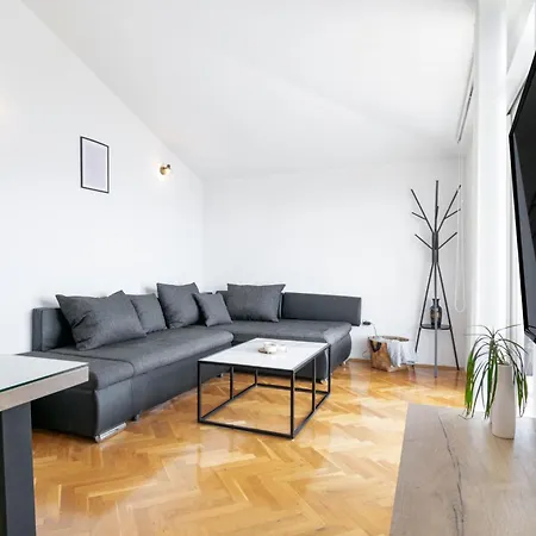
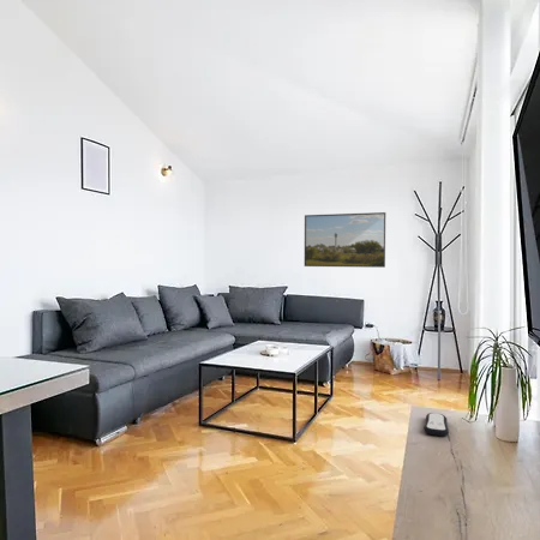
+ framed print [304,211,386,269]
+ remote control [422,412,450,437]
